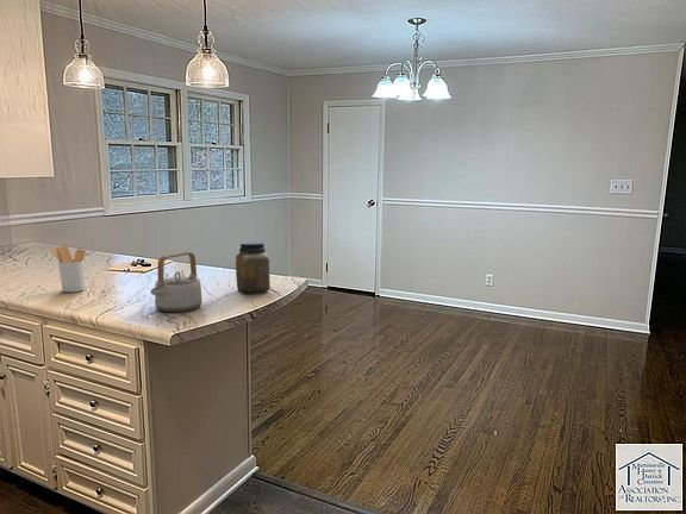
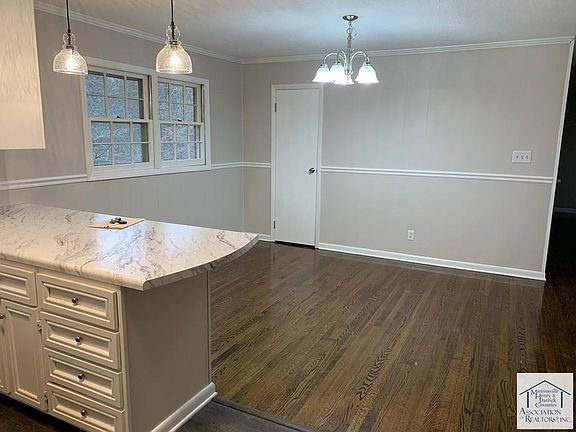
- teapot [150,251,204,313]
- utensil holder [48,245,87,293]
- jar [235,240,272,295]
